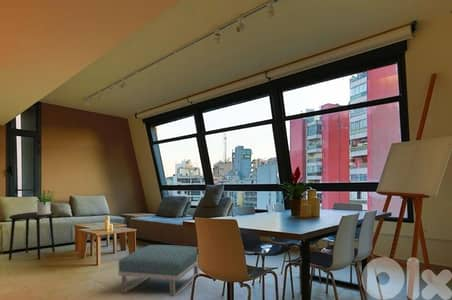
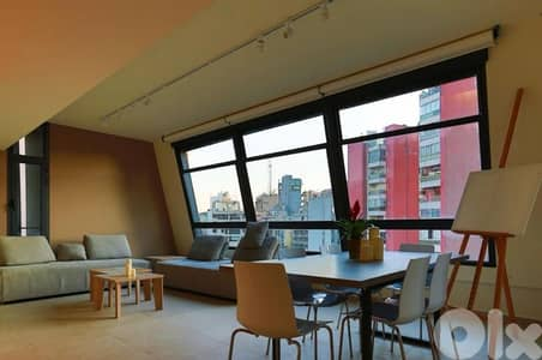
- footstool [117,244,199,297]
- potted plant [34,189,56,215]
- side table [8,211,56,261]
